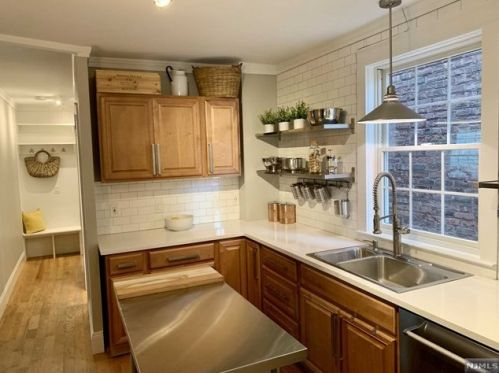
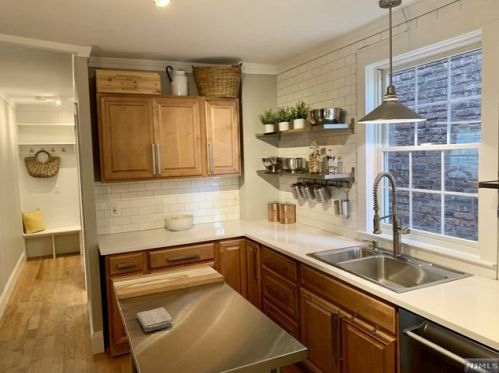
+ washcloth [135,306,174,333]
